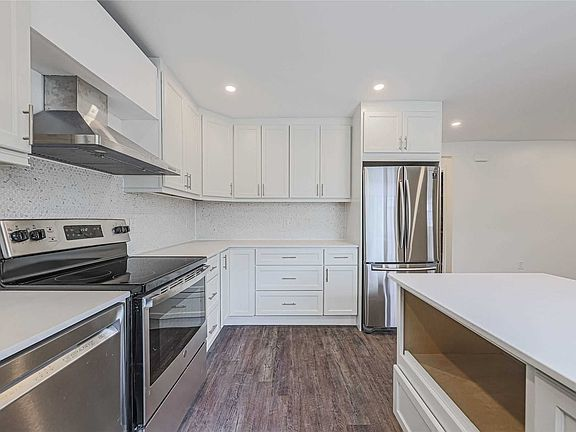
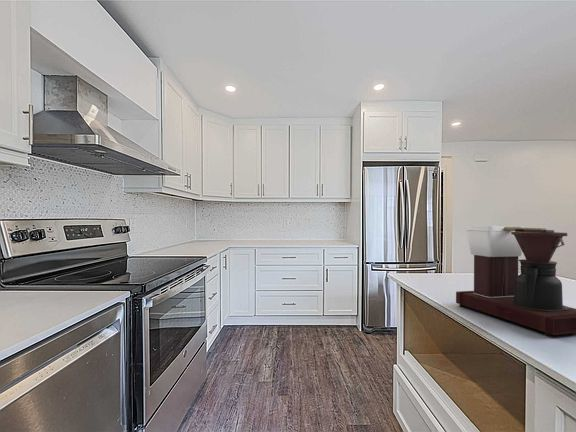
+ coffee maker [455,225,576,336]
